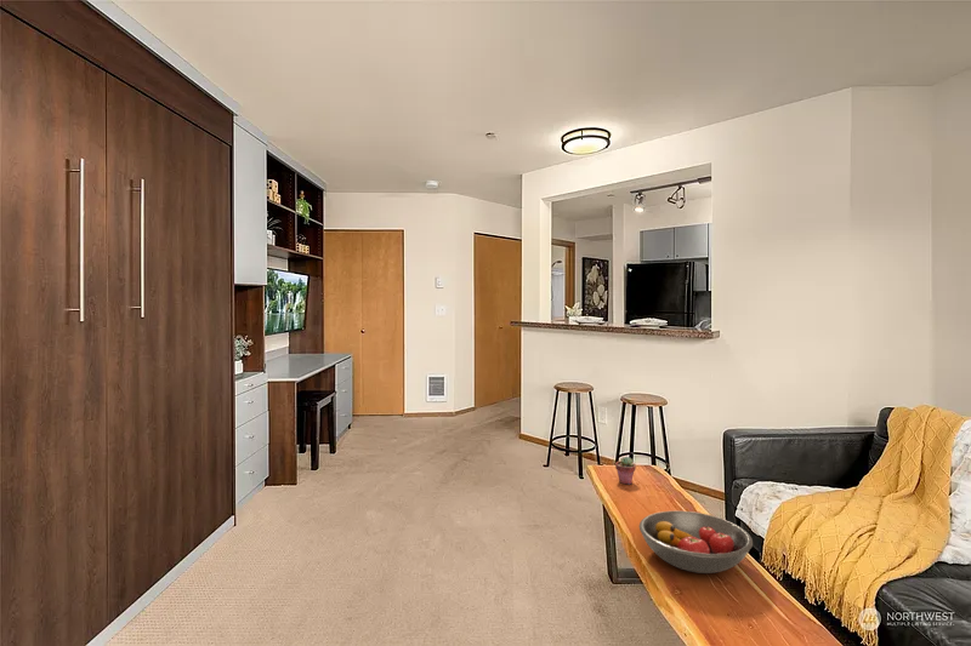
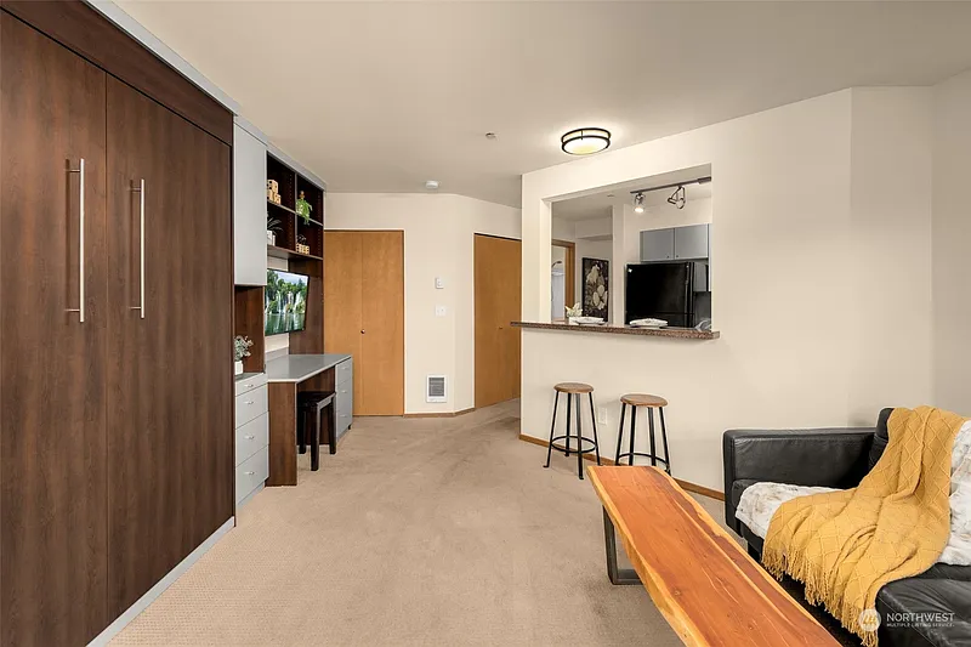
- potted succulent [614,456,637,485]
- fruit bowl [638,510,754,574]
